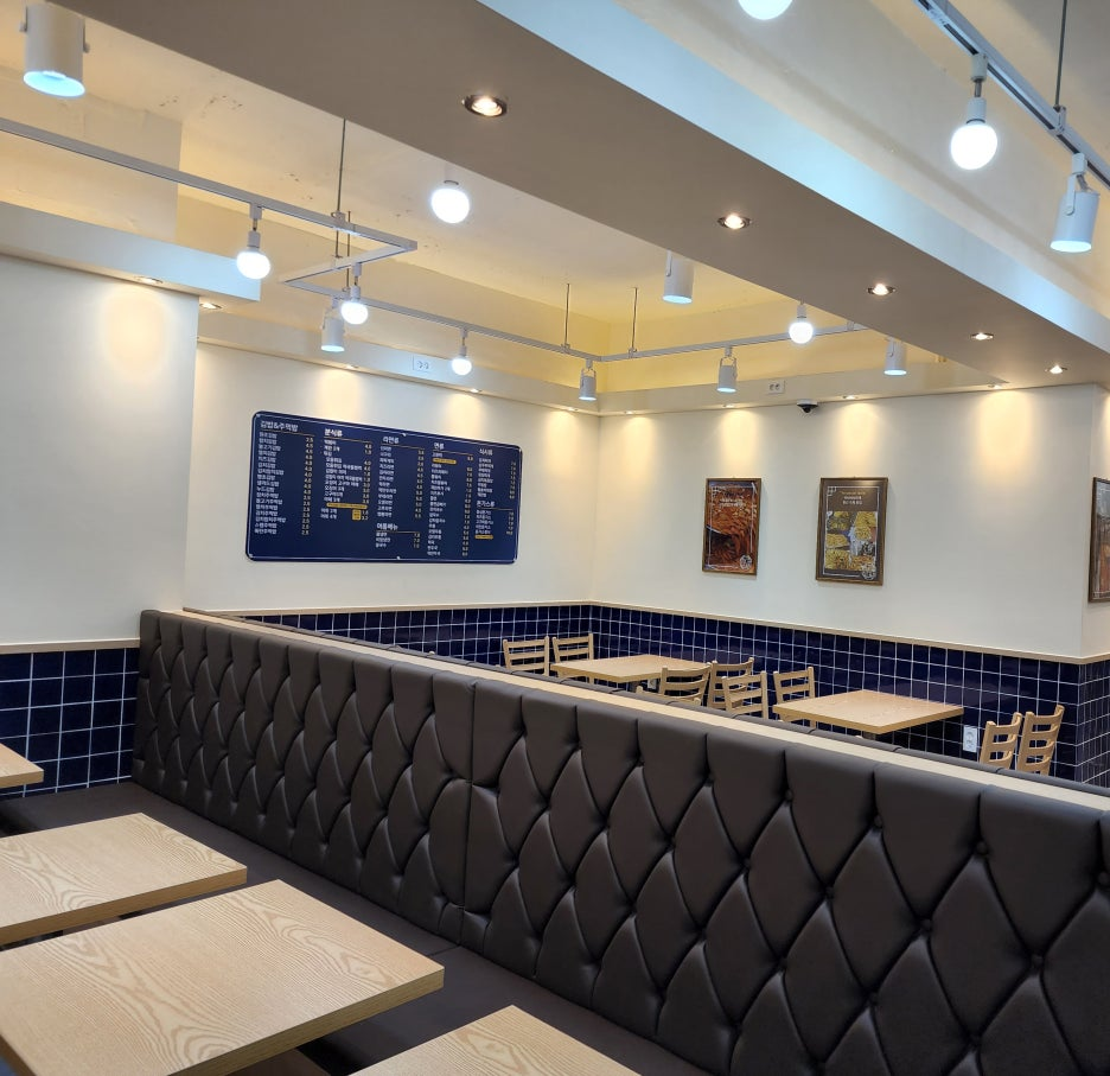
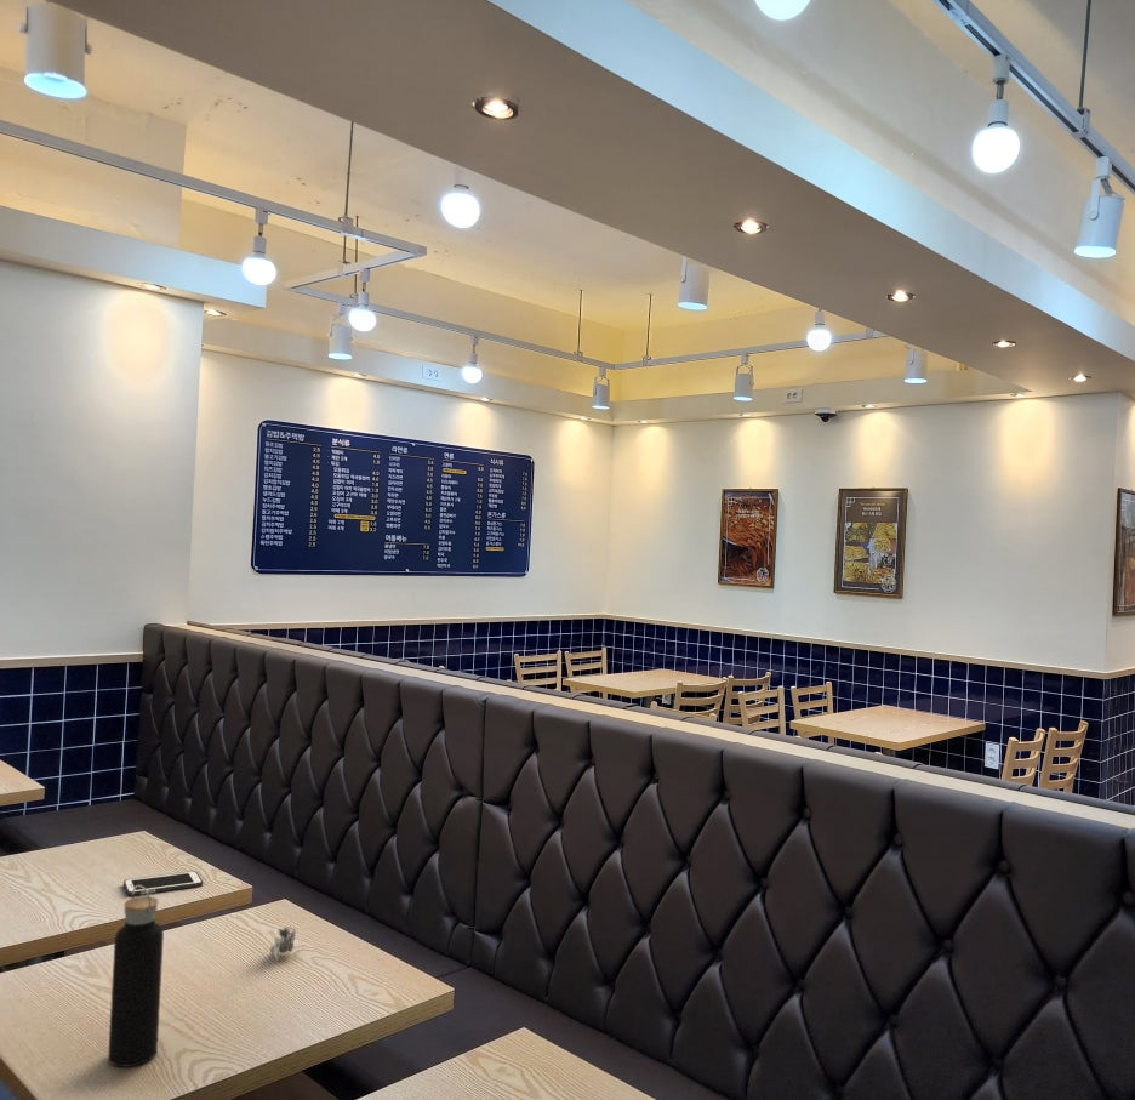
+ napkin holder [269,924,297,963]
+ water bottle [107,885,165,1068]
+ cell phone [122,870,204,896]
